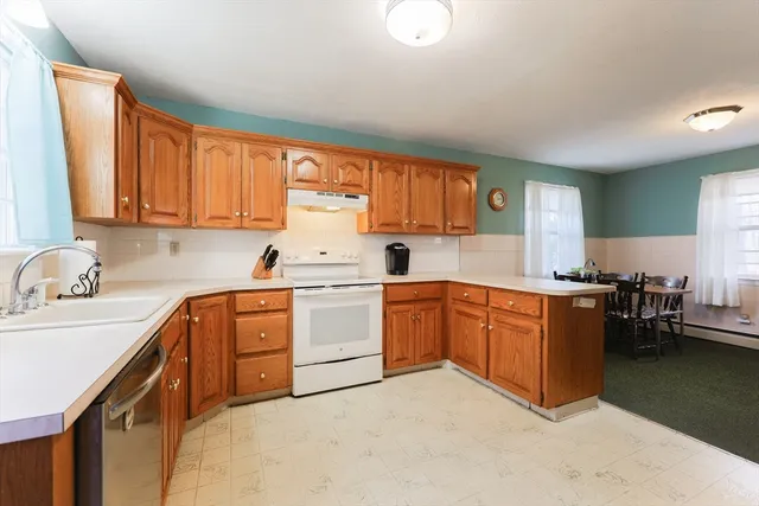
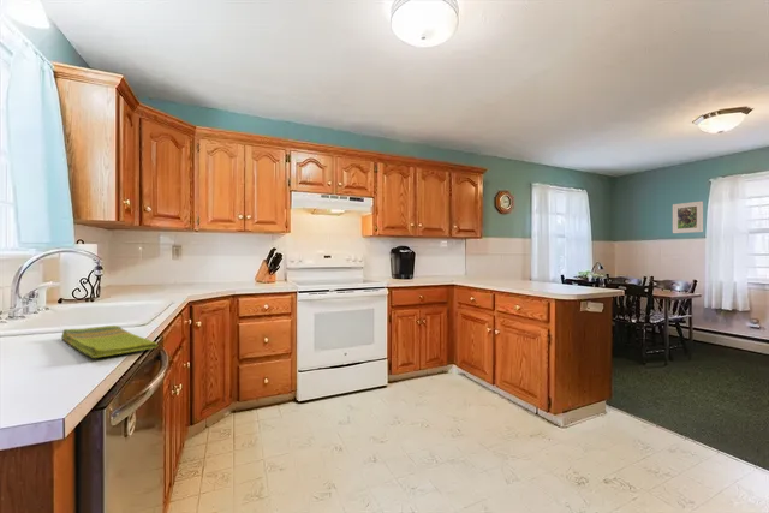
+ dish towel [60,324,159,359]
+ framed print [672,201,704,234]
